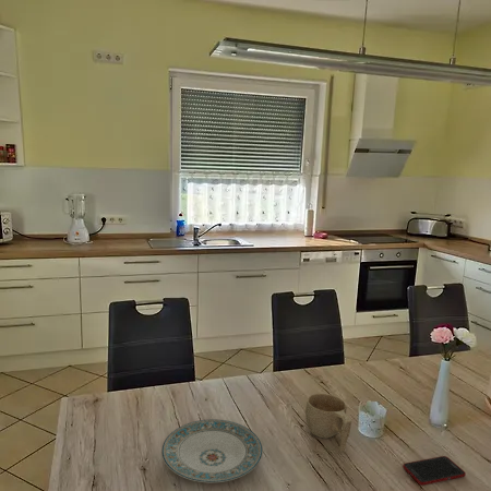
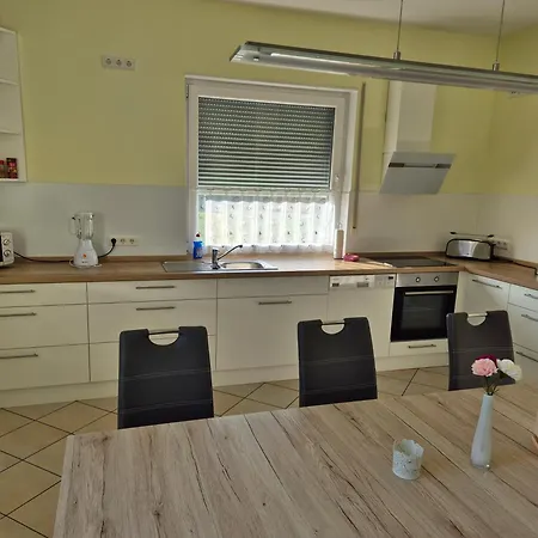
- cell phone [402,455,467,487]
- cup [304,393,352,453]
- plate [160,419,264,483]
